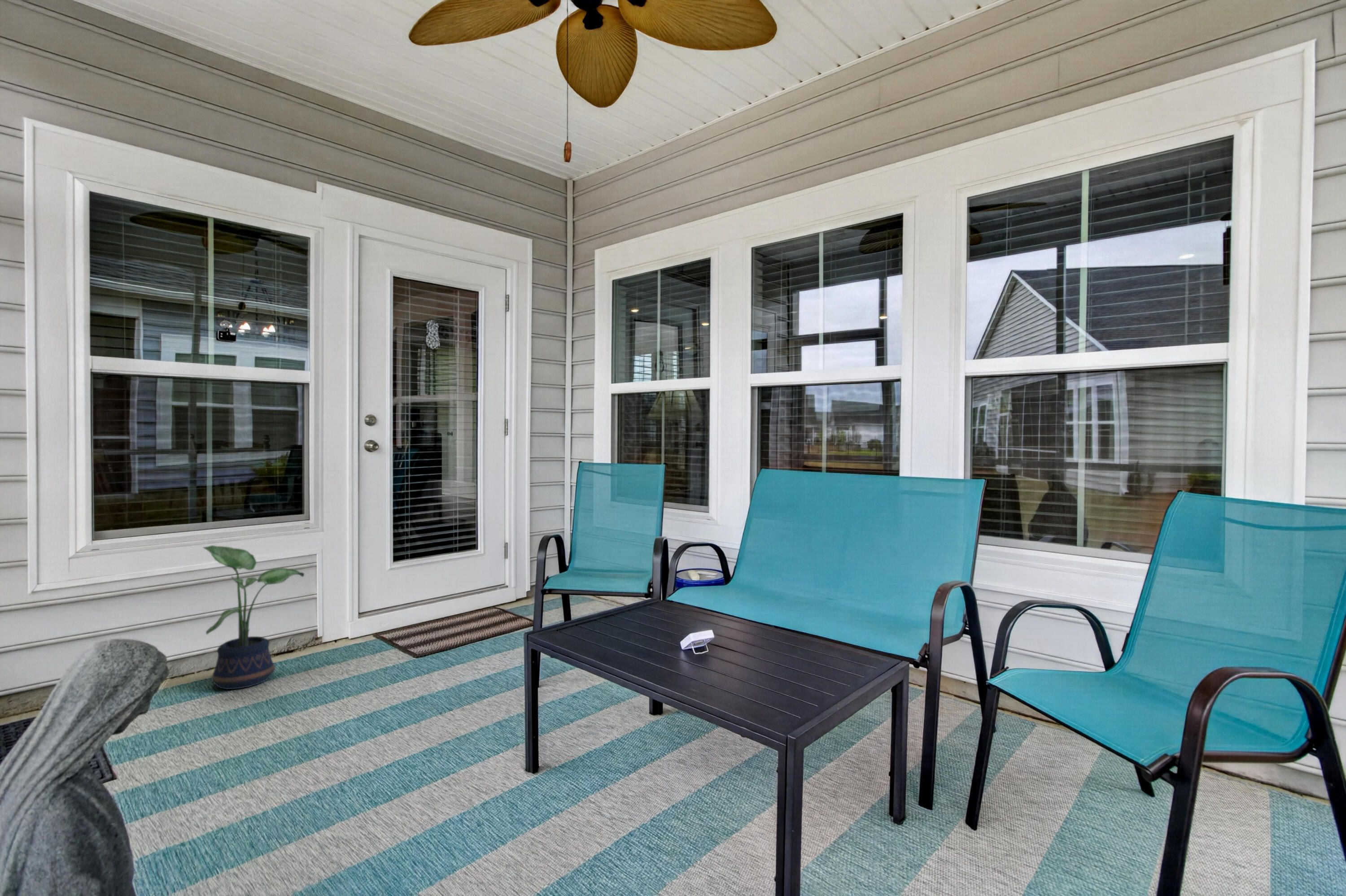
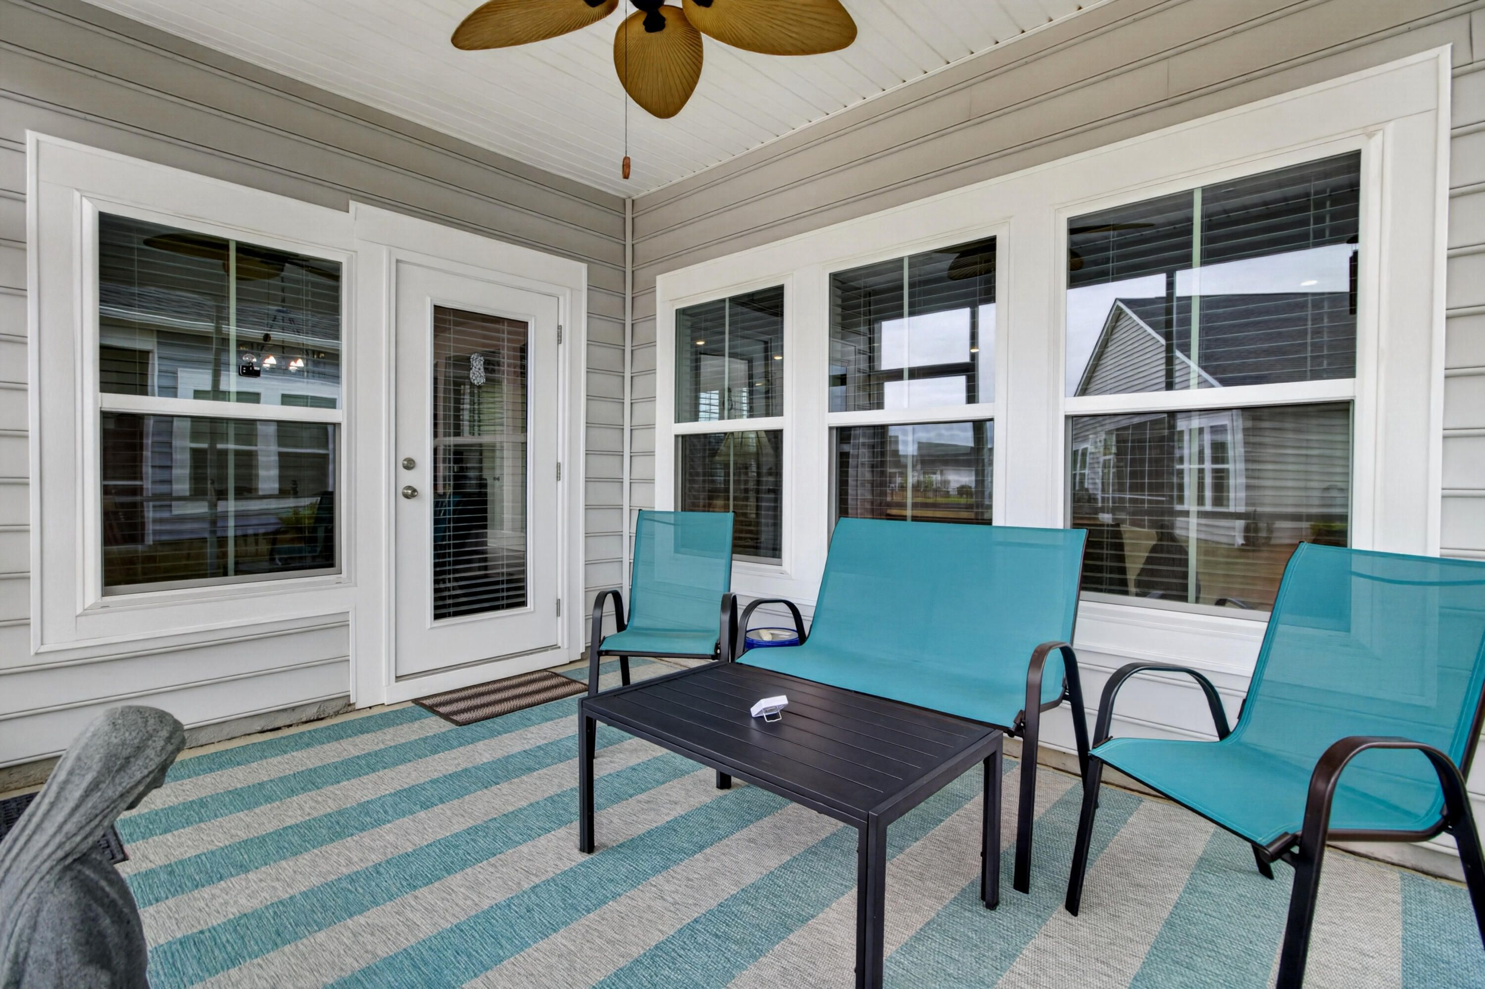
- potted plant [202,545,305,690]
